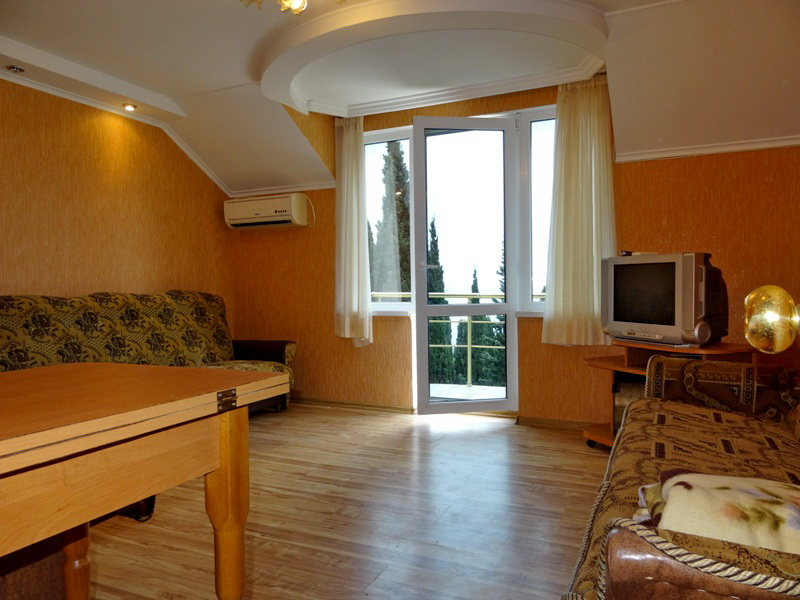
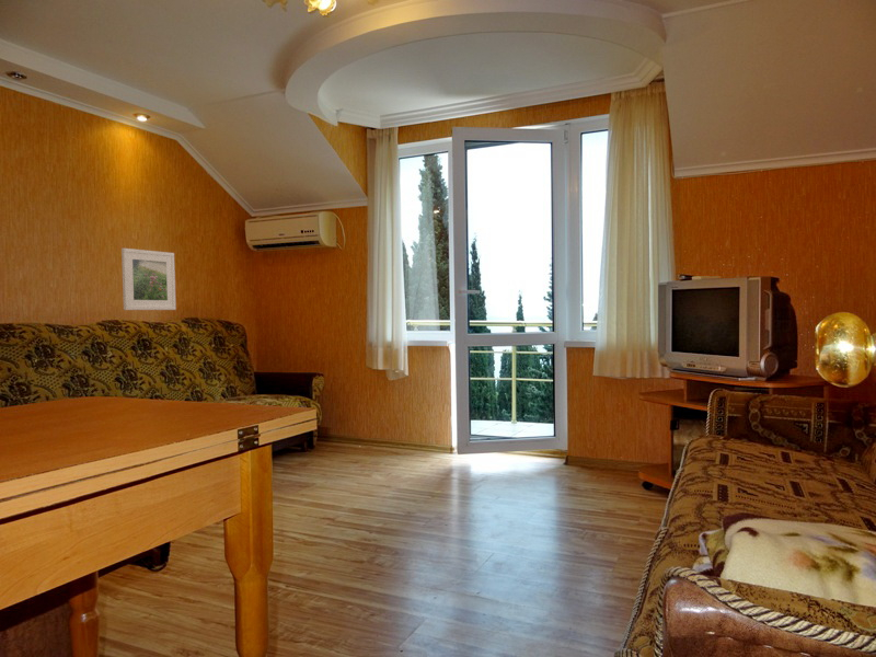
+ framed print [120,247,177,311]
